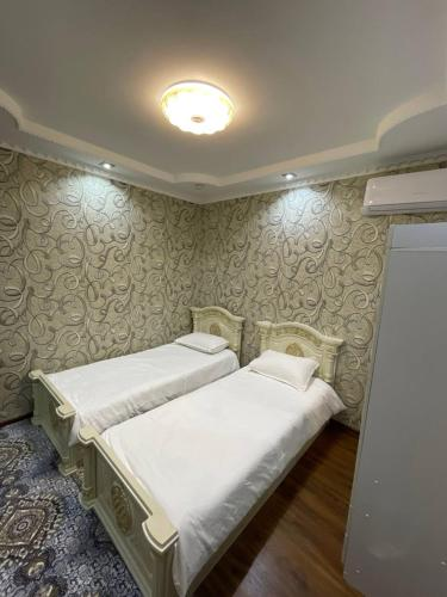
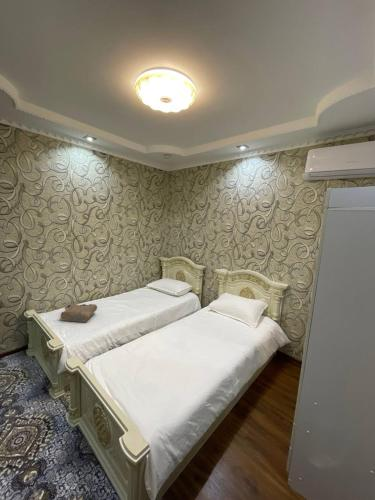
+ tote bag [60,303,98,323]
